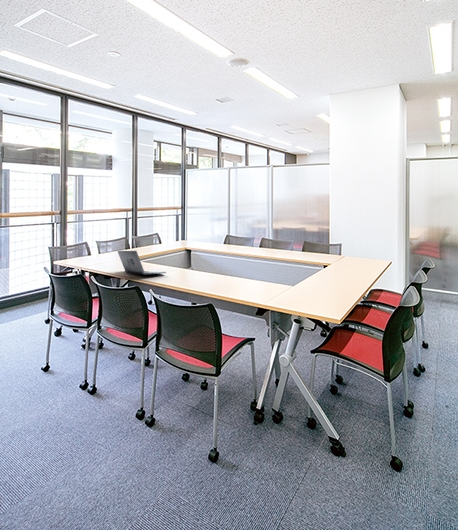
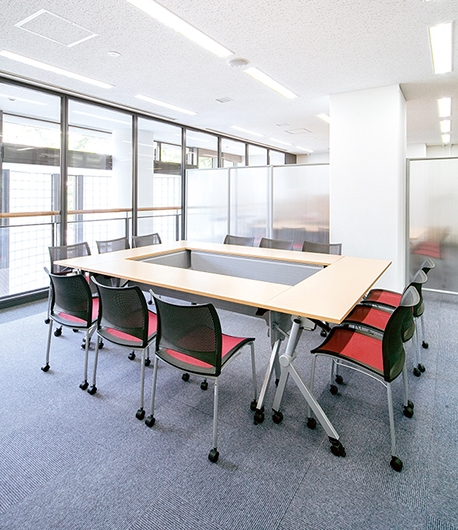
- laptop [117,250,167,276]
